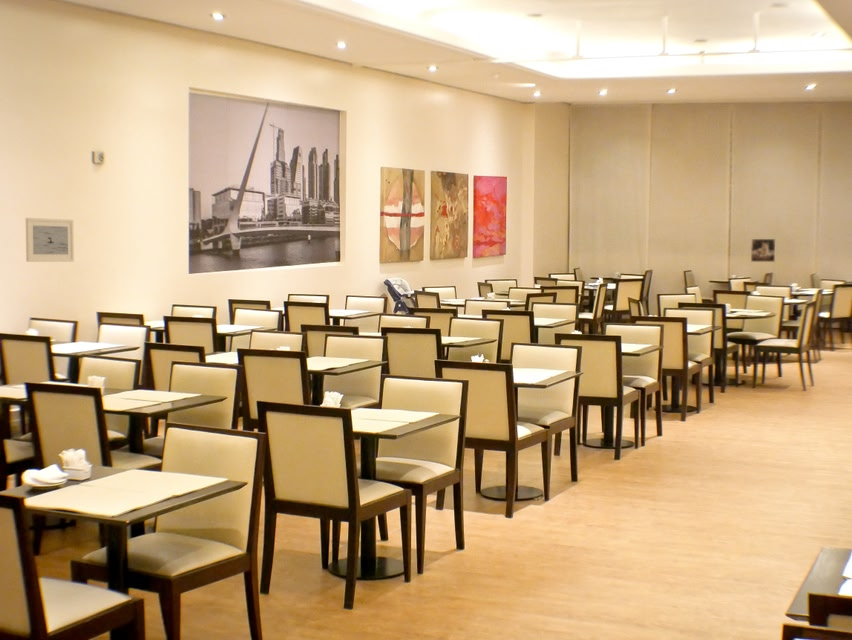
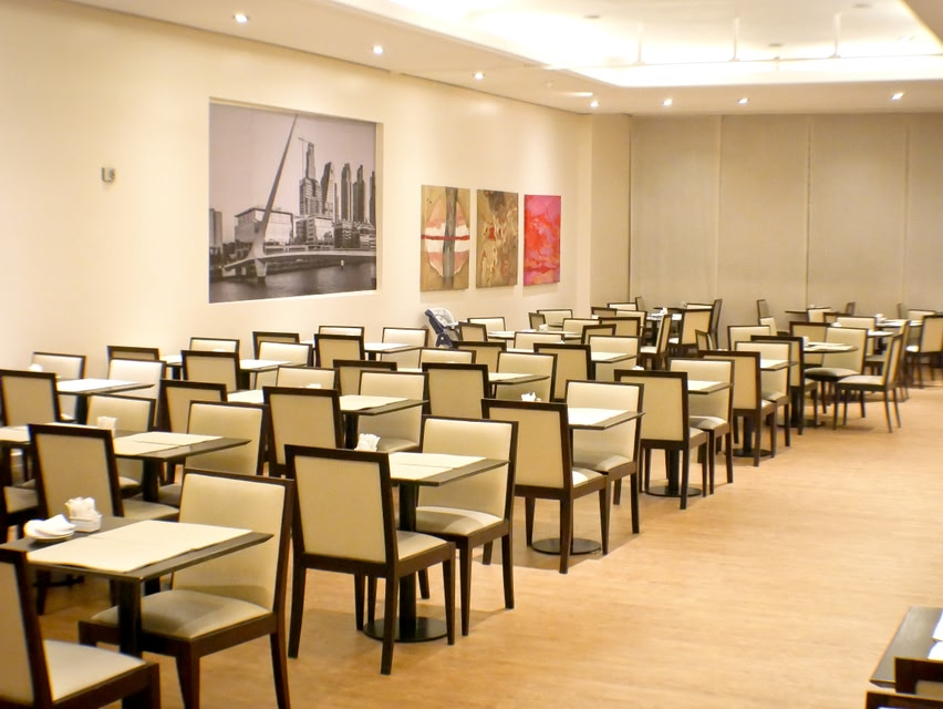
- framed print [25,217,75,263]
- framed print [750,238,776,263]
